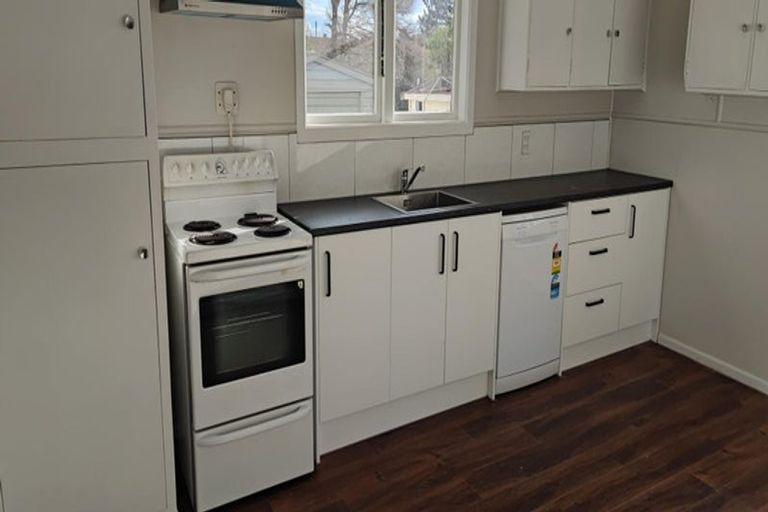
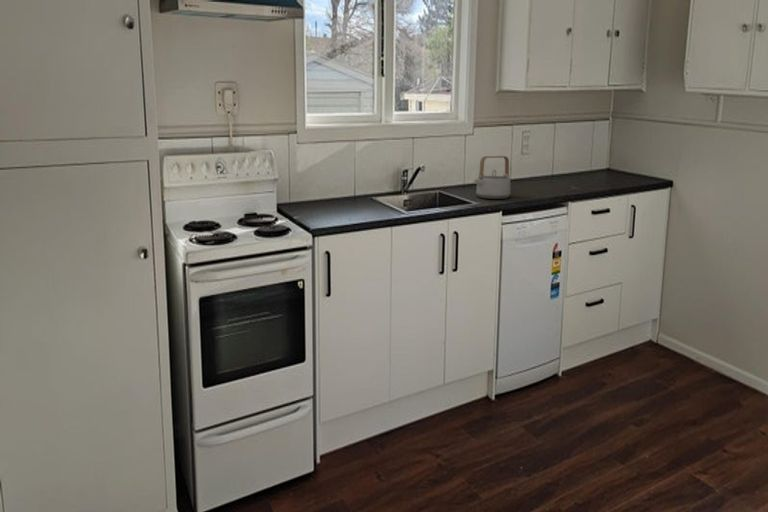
+ teapot [473,155,511,200]
